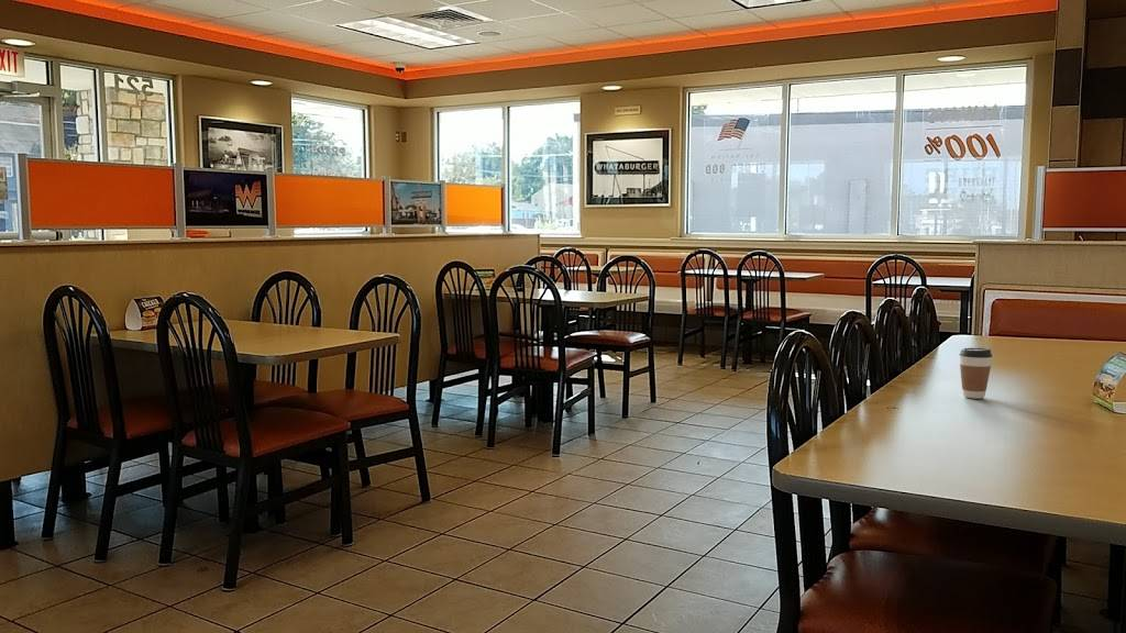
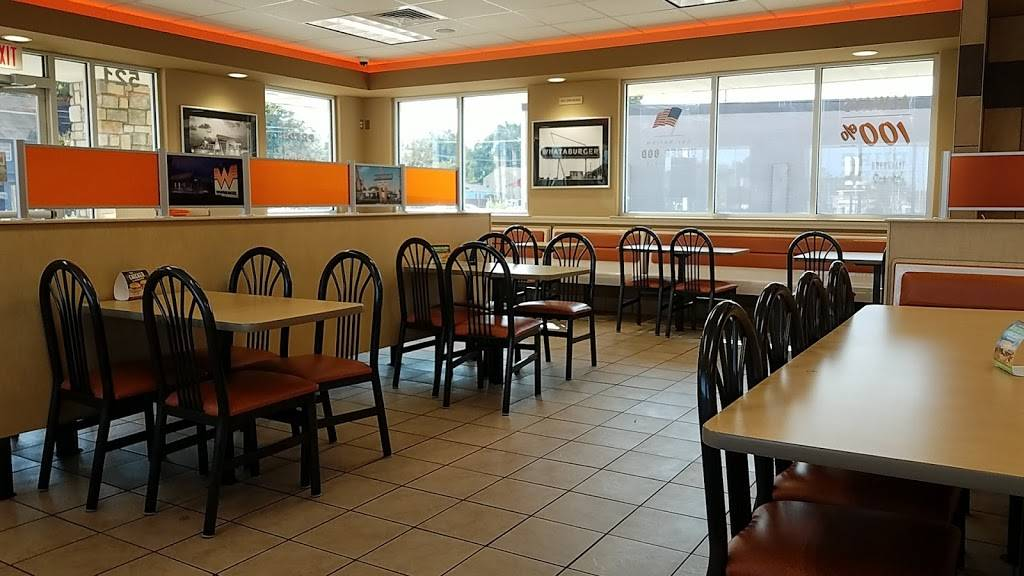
- coffee cup [959,347,993,400]
